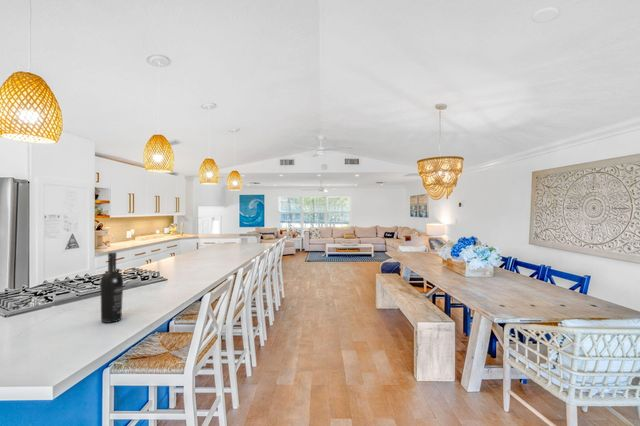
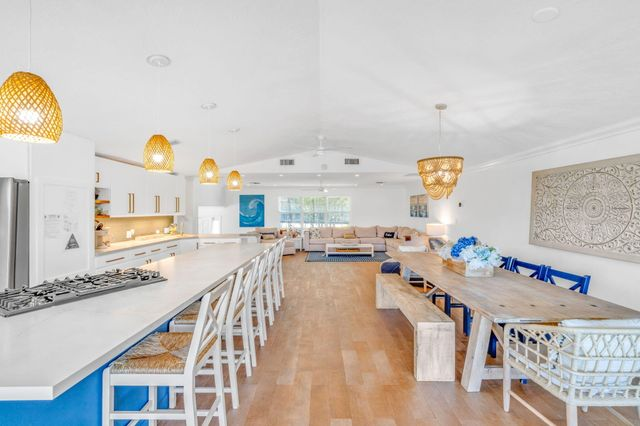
- wine bottle [99,251,124,324]
